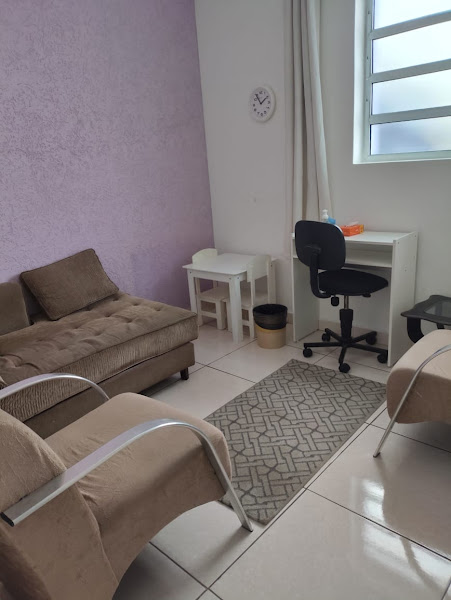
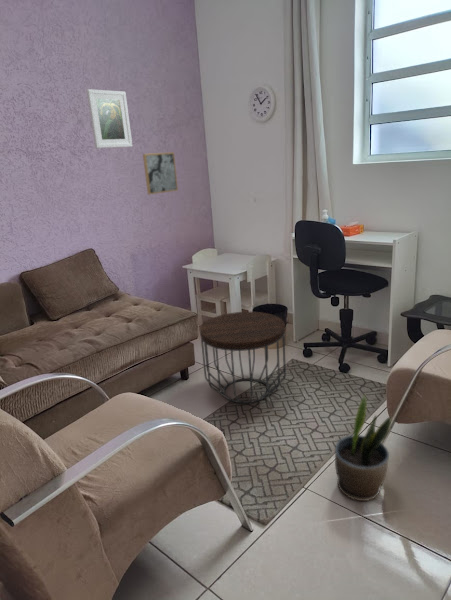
+ wall art [142,151,179,195]
+ side table [199,311,287,404]
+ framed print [86,88,133,149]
+ potted plant [334,393,392,502]
